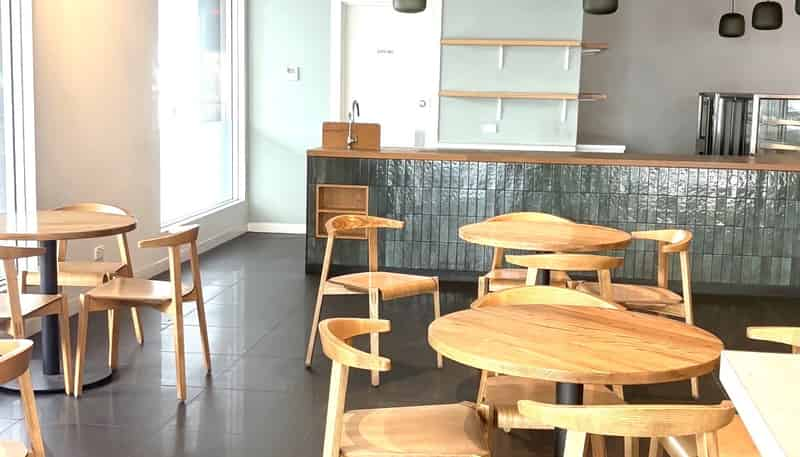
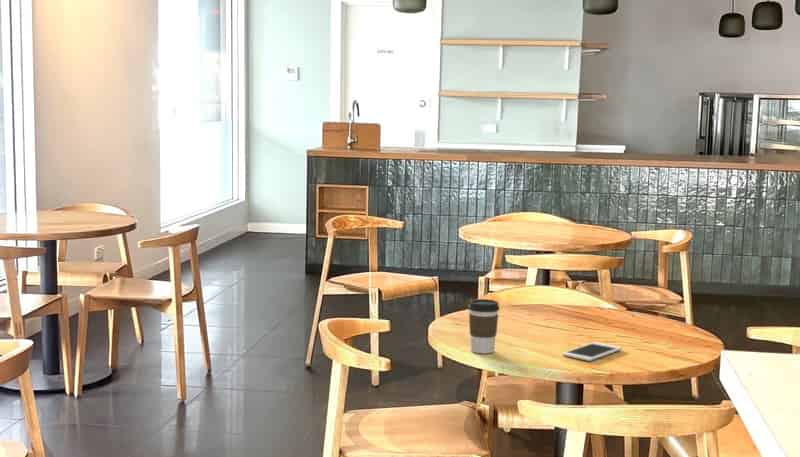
+ coffee cup [467,298,500,354]
+ cell phone [561,341,623,362]
